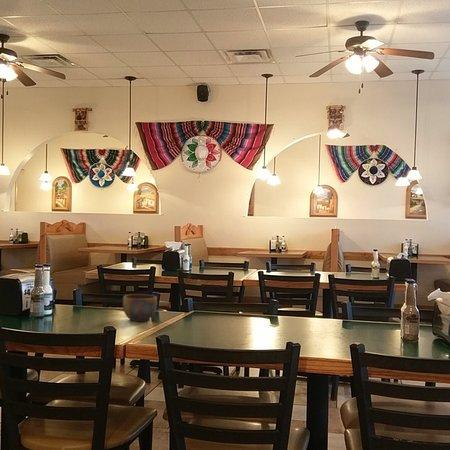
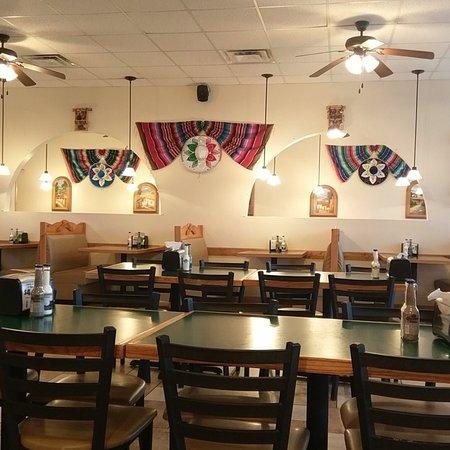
- bowl [122,293,158,322]
